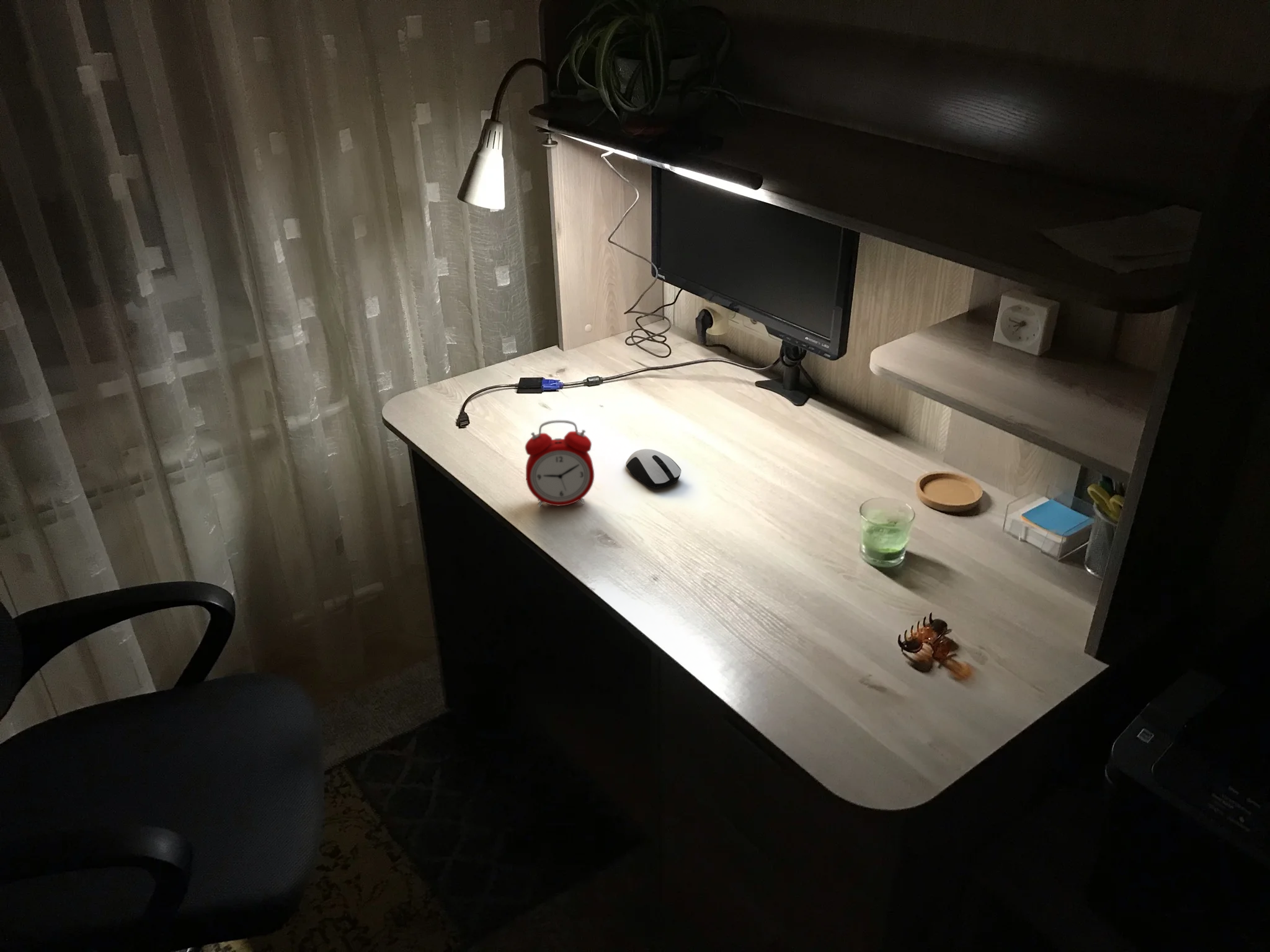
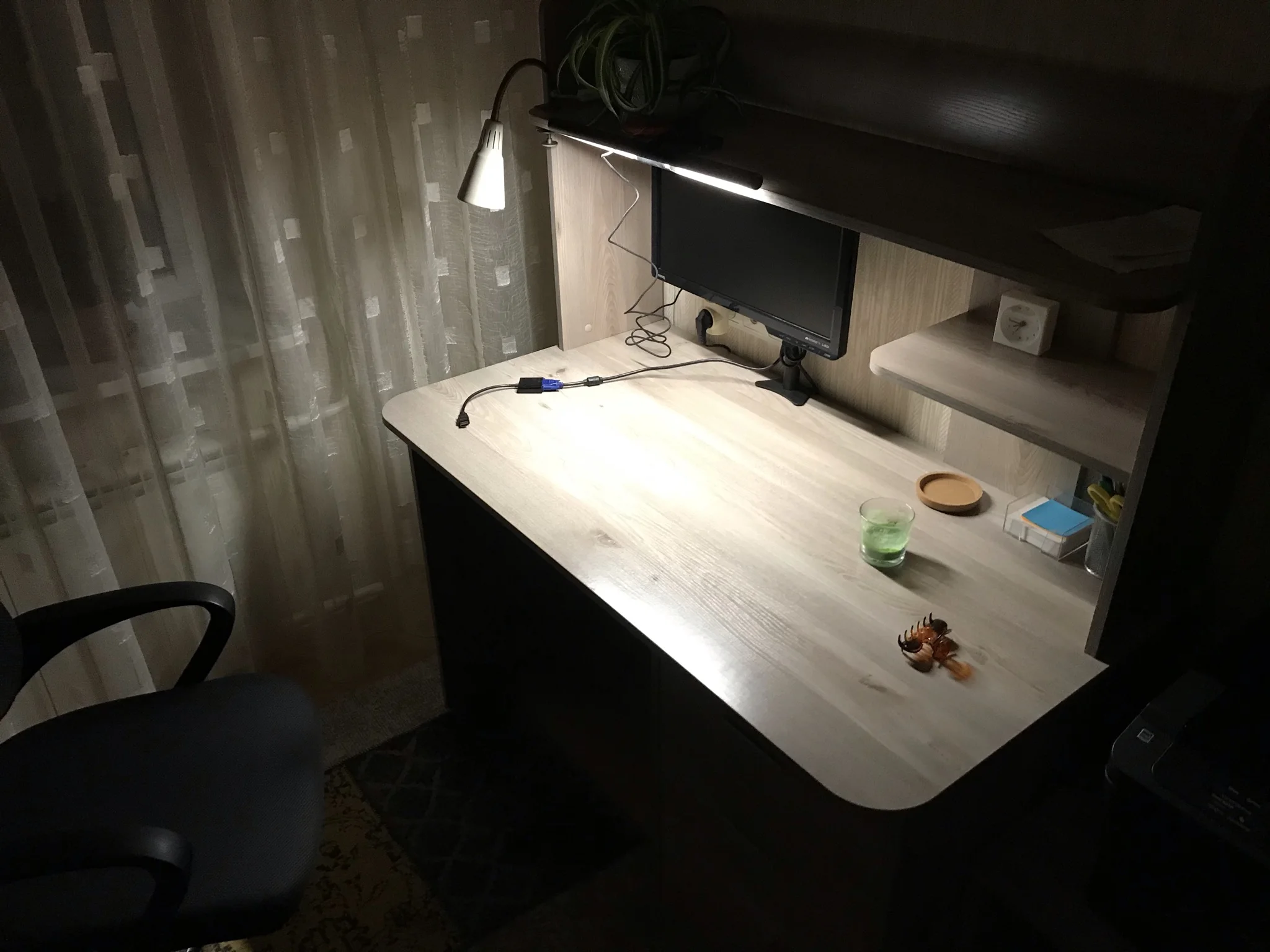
- computer mouse [625,449,682,488]
- alarm clock [525,420,595,508]
